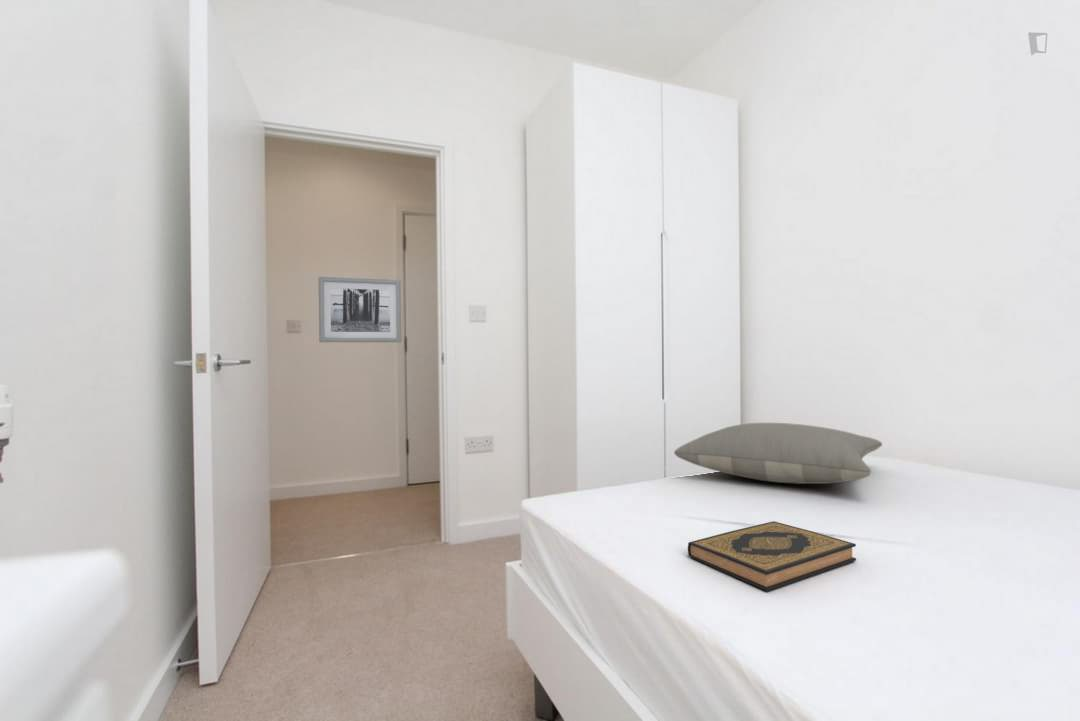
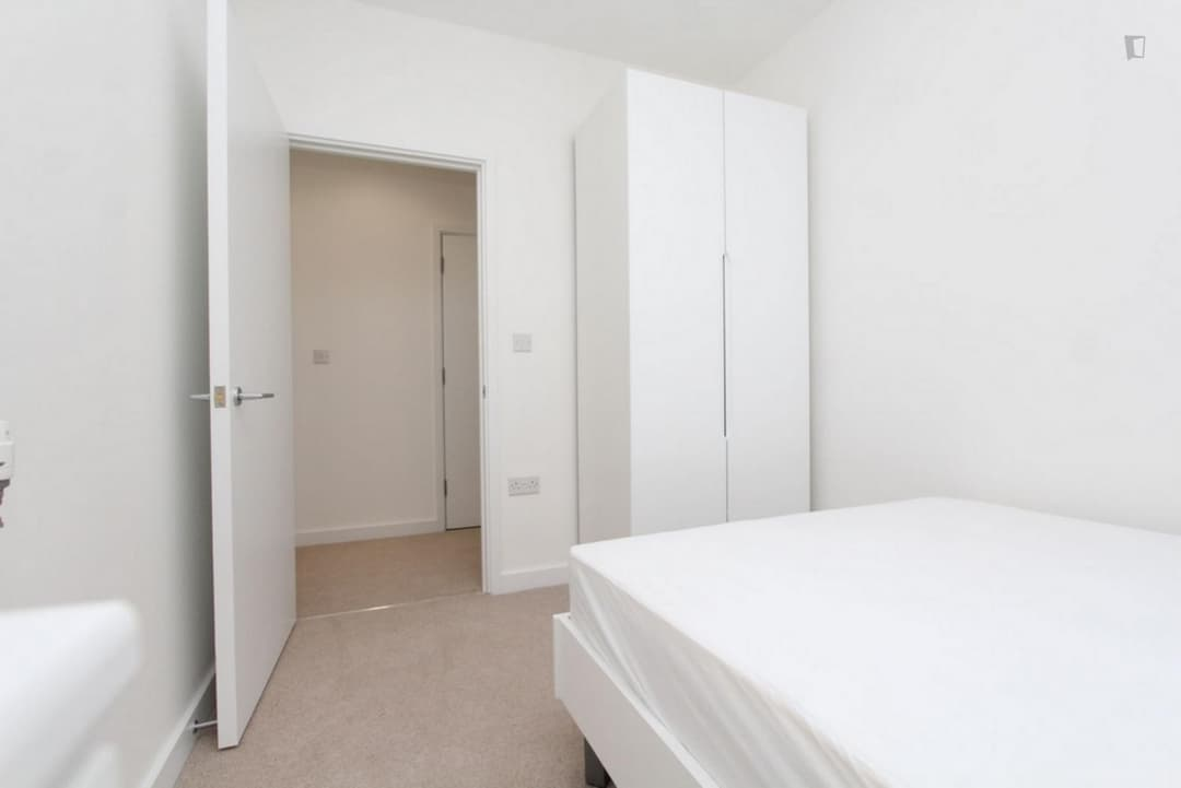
- wall art [317,276,402,343]
- hardback book [687,520,857,592]
- pillow [673,422,883,485]
